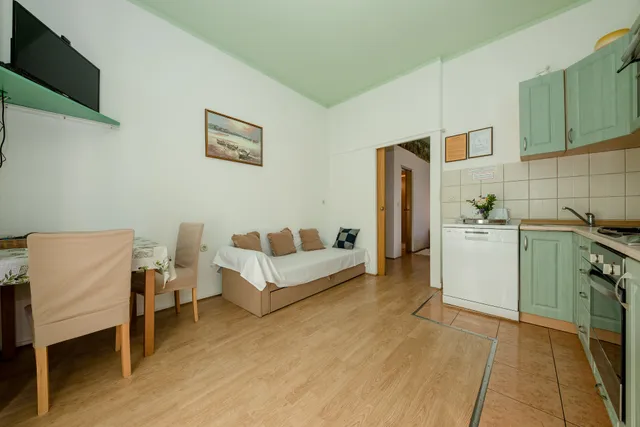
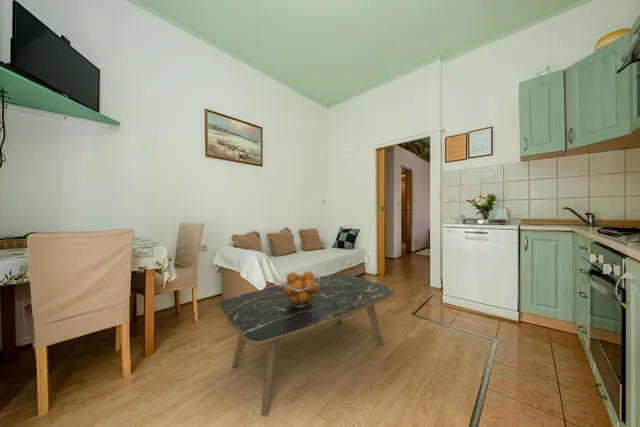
+ fruit basket [278,270,321,307]
+ coffee table [218,273,395,418]
